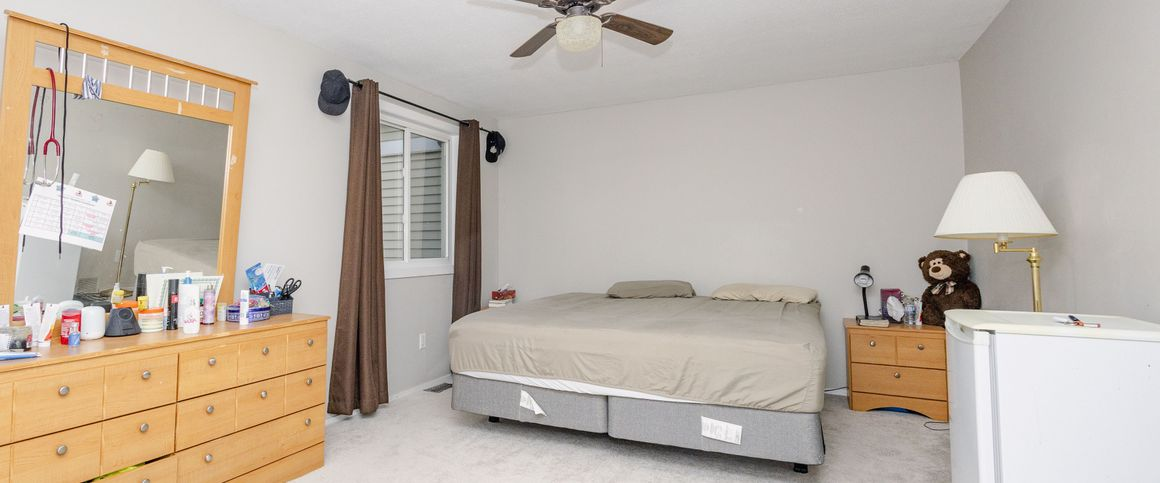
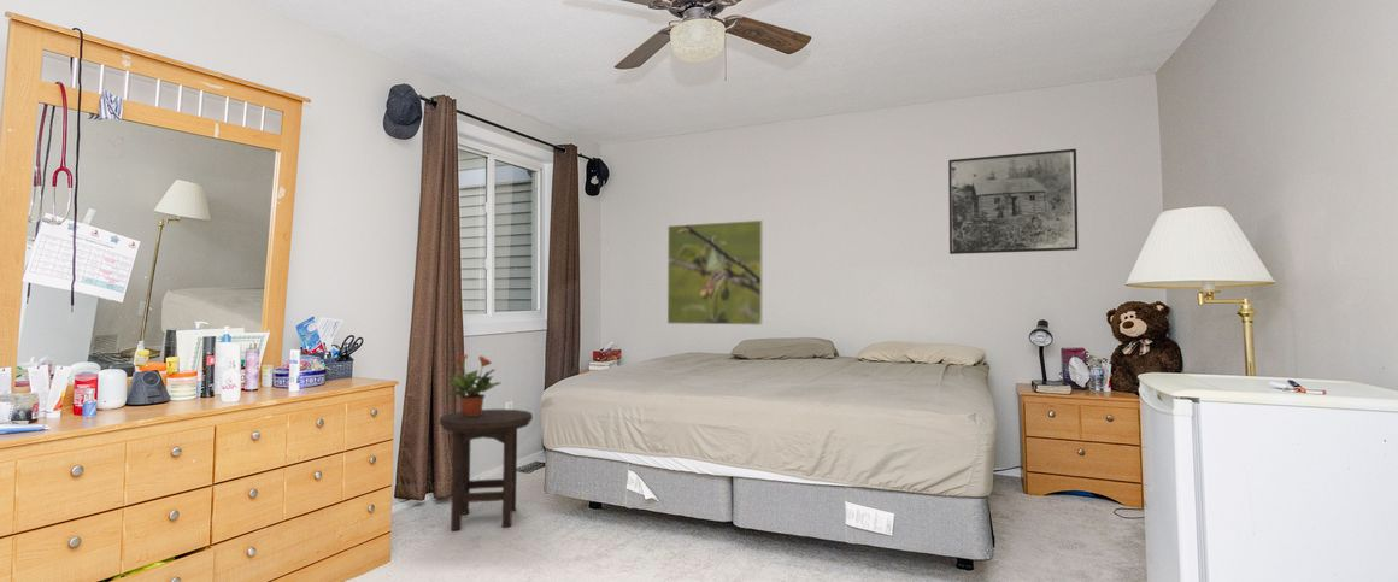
+ stool [439,408,534,531]
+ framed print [666,219,764,327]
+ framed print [947,148,1079,255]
+ potted plant [442,353,501,416]
